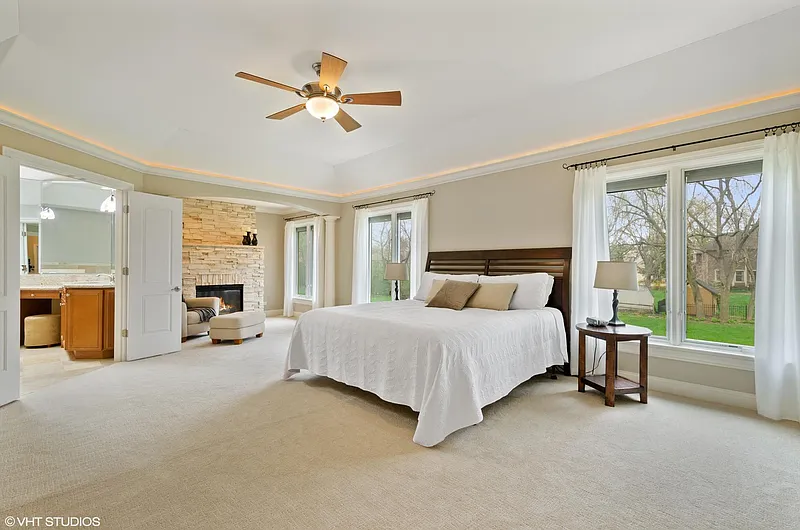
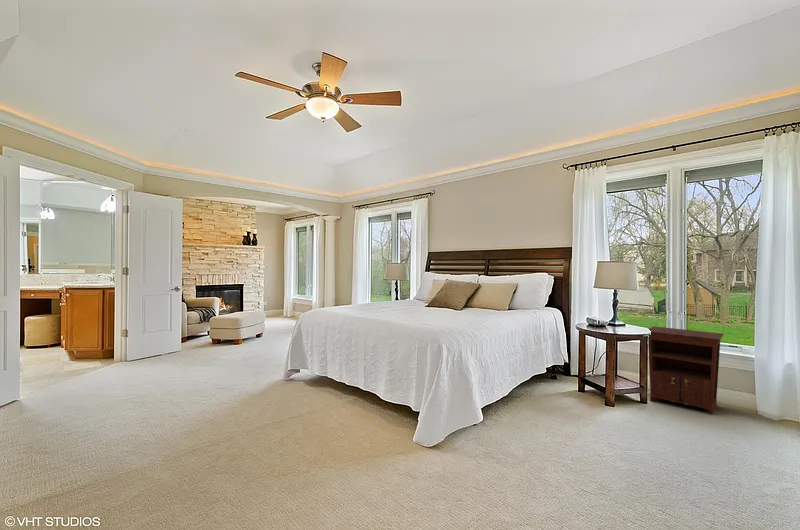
+ nightstand [647,325,725,416]
